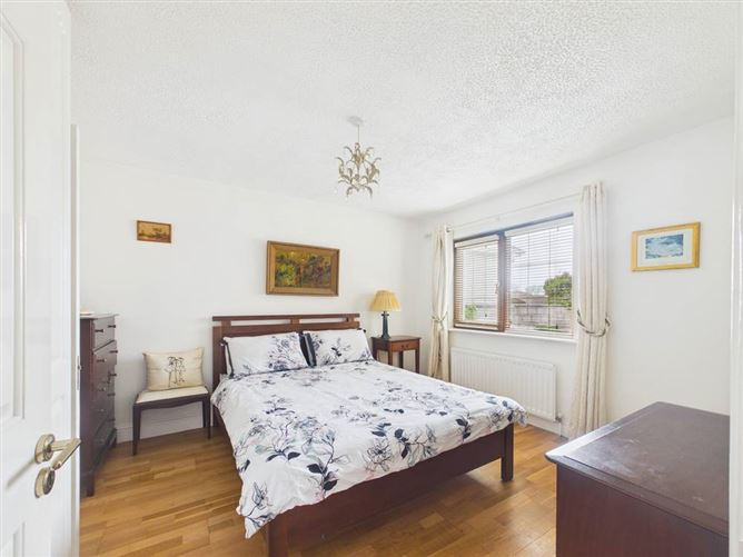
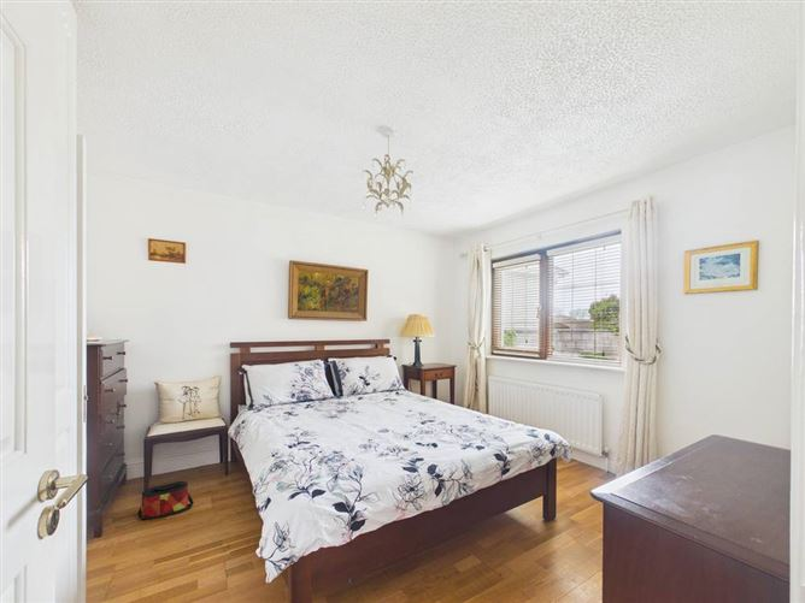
+ bag [136,480,195,521]
